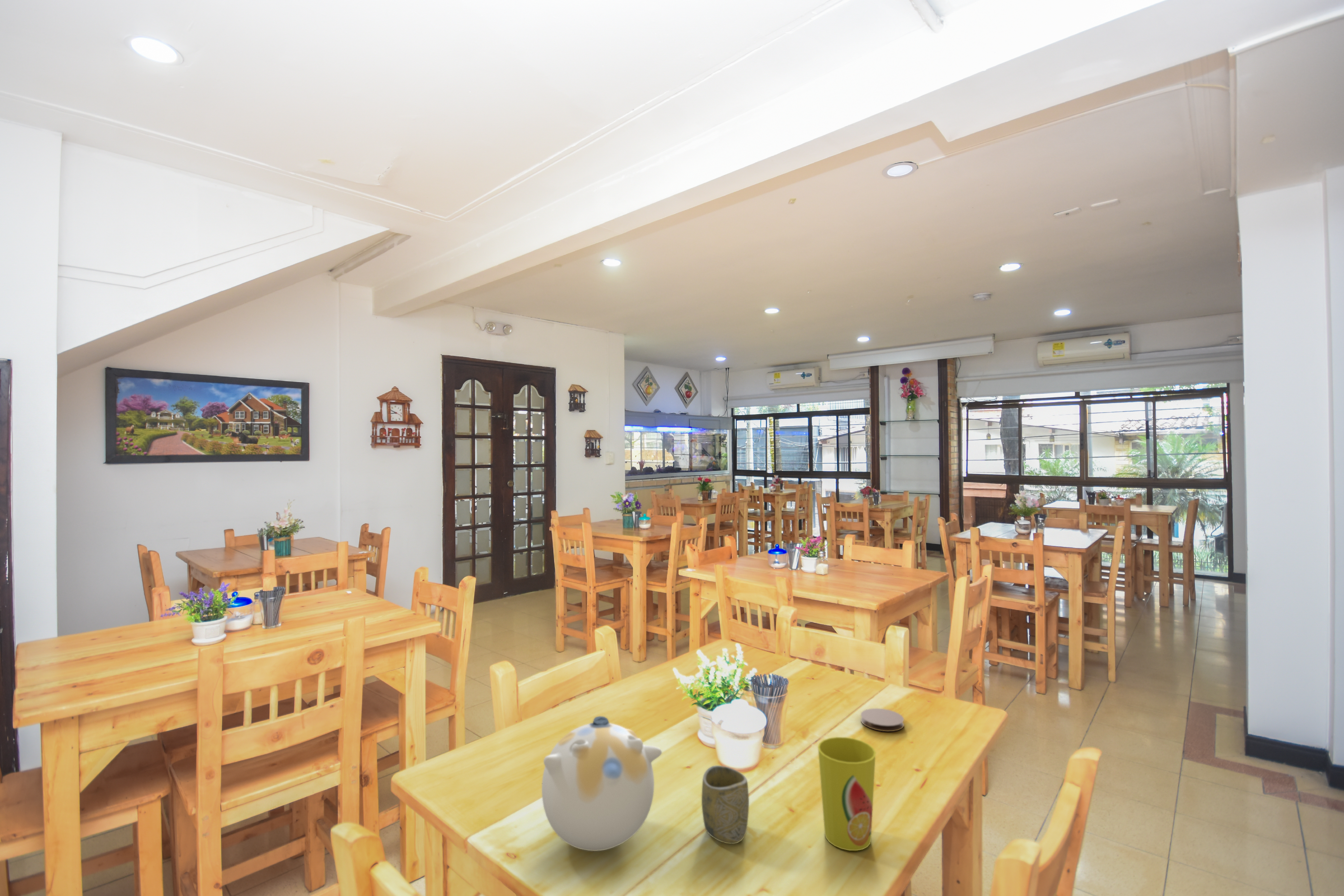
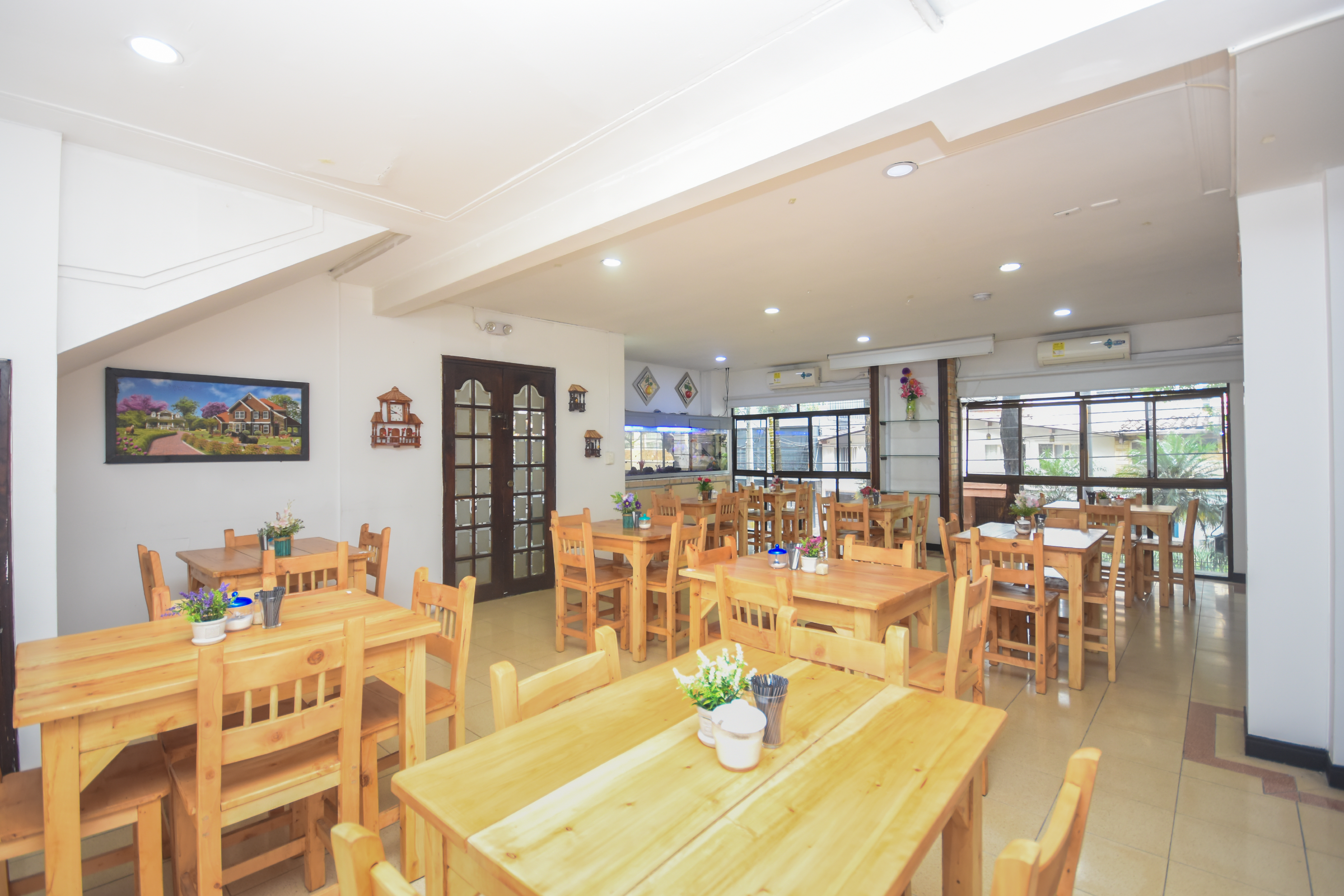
- cup [701,765,749,844]
- coaster [860,708,904,732]
- teapot [541,716,662,851]
- cup [817,737,876,851]
